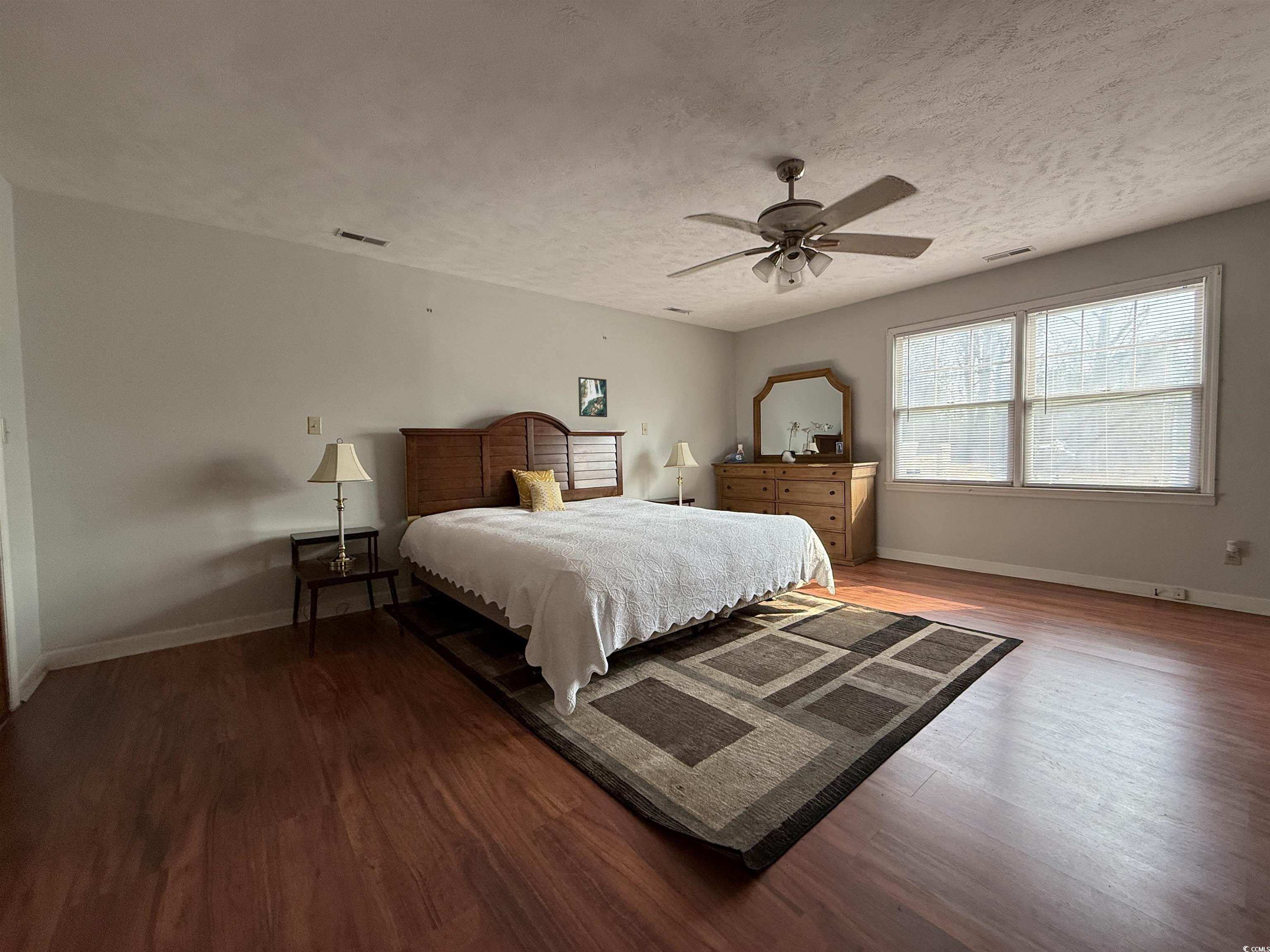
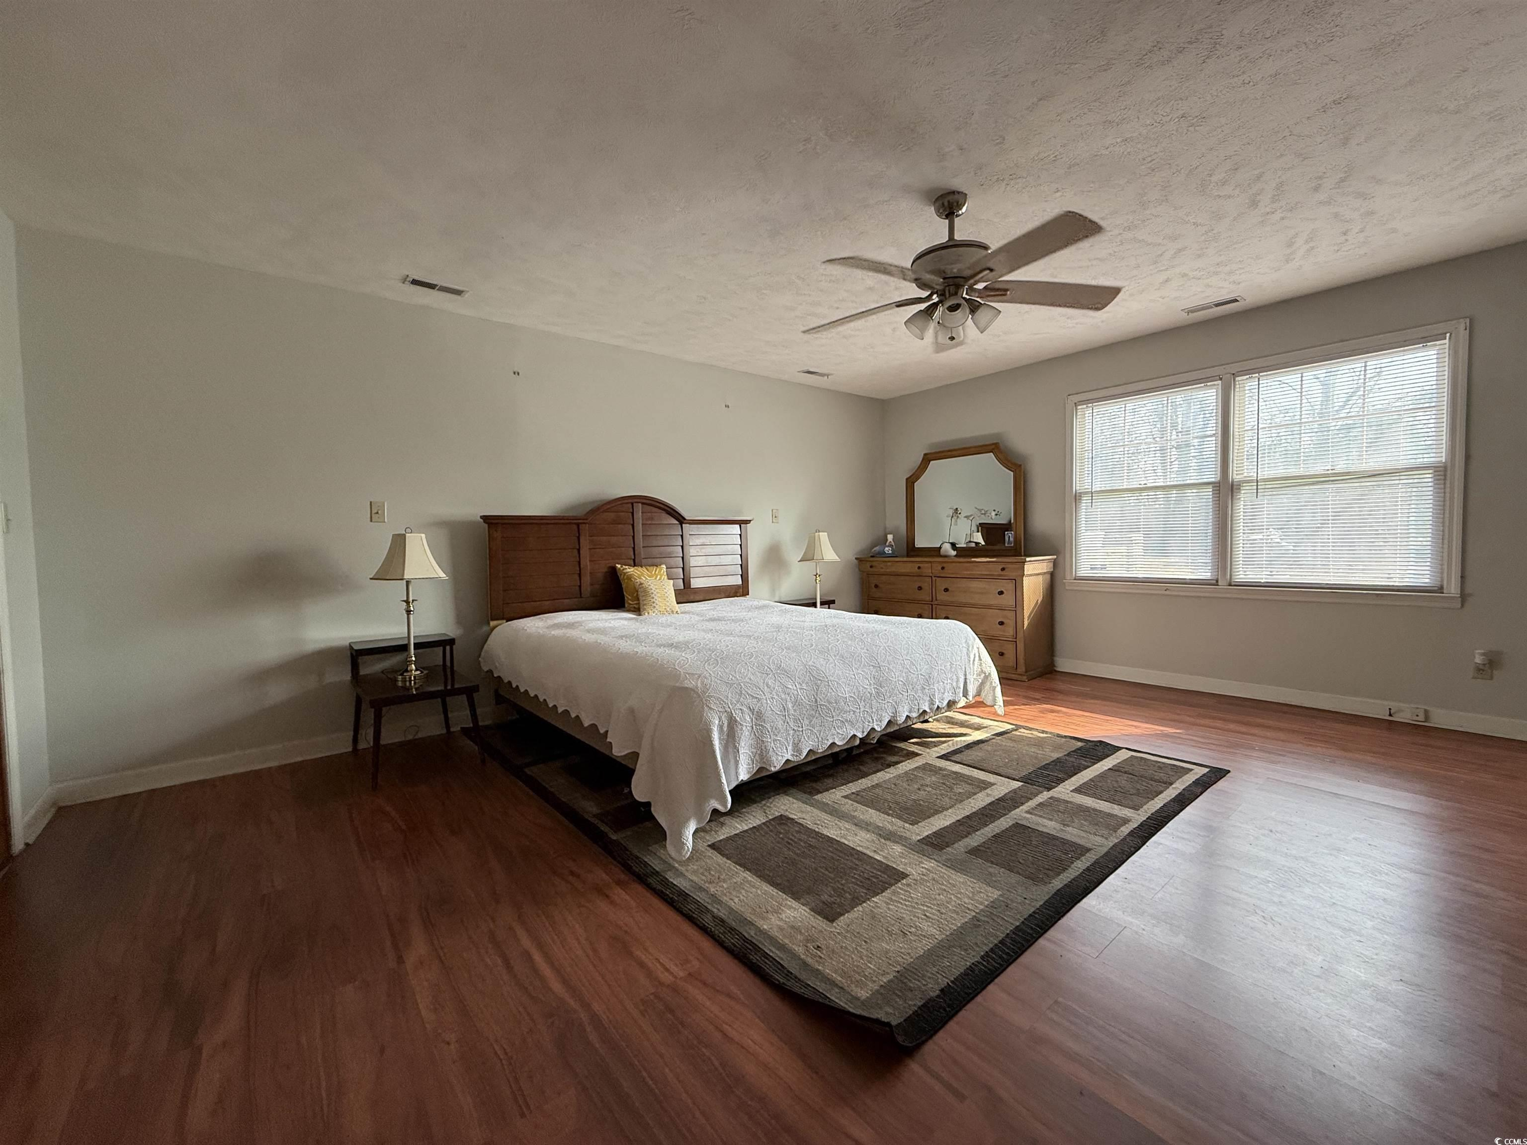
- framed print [578,376,608,418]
